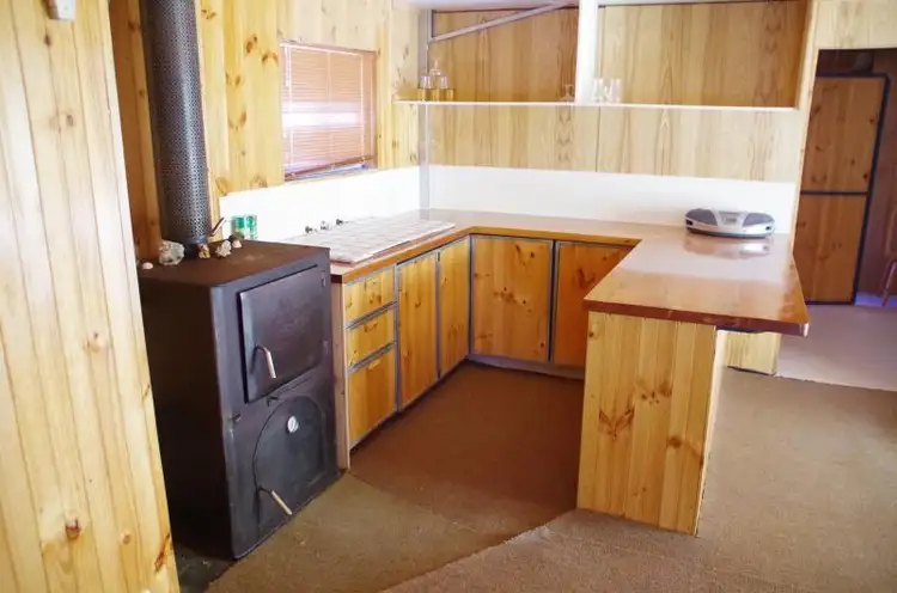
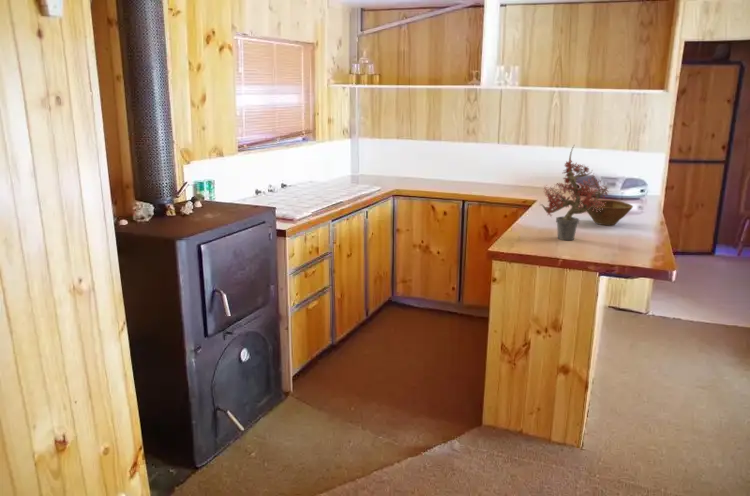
+ potted plant [538,145,610,241]
+ bowl [586,199,634,226]
